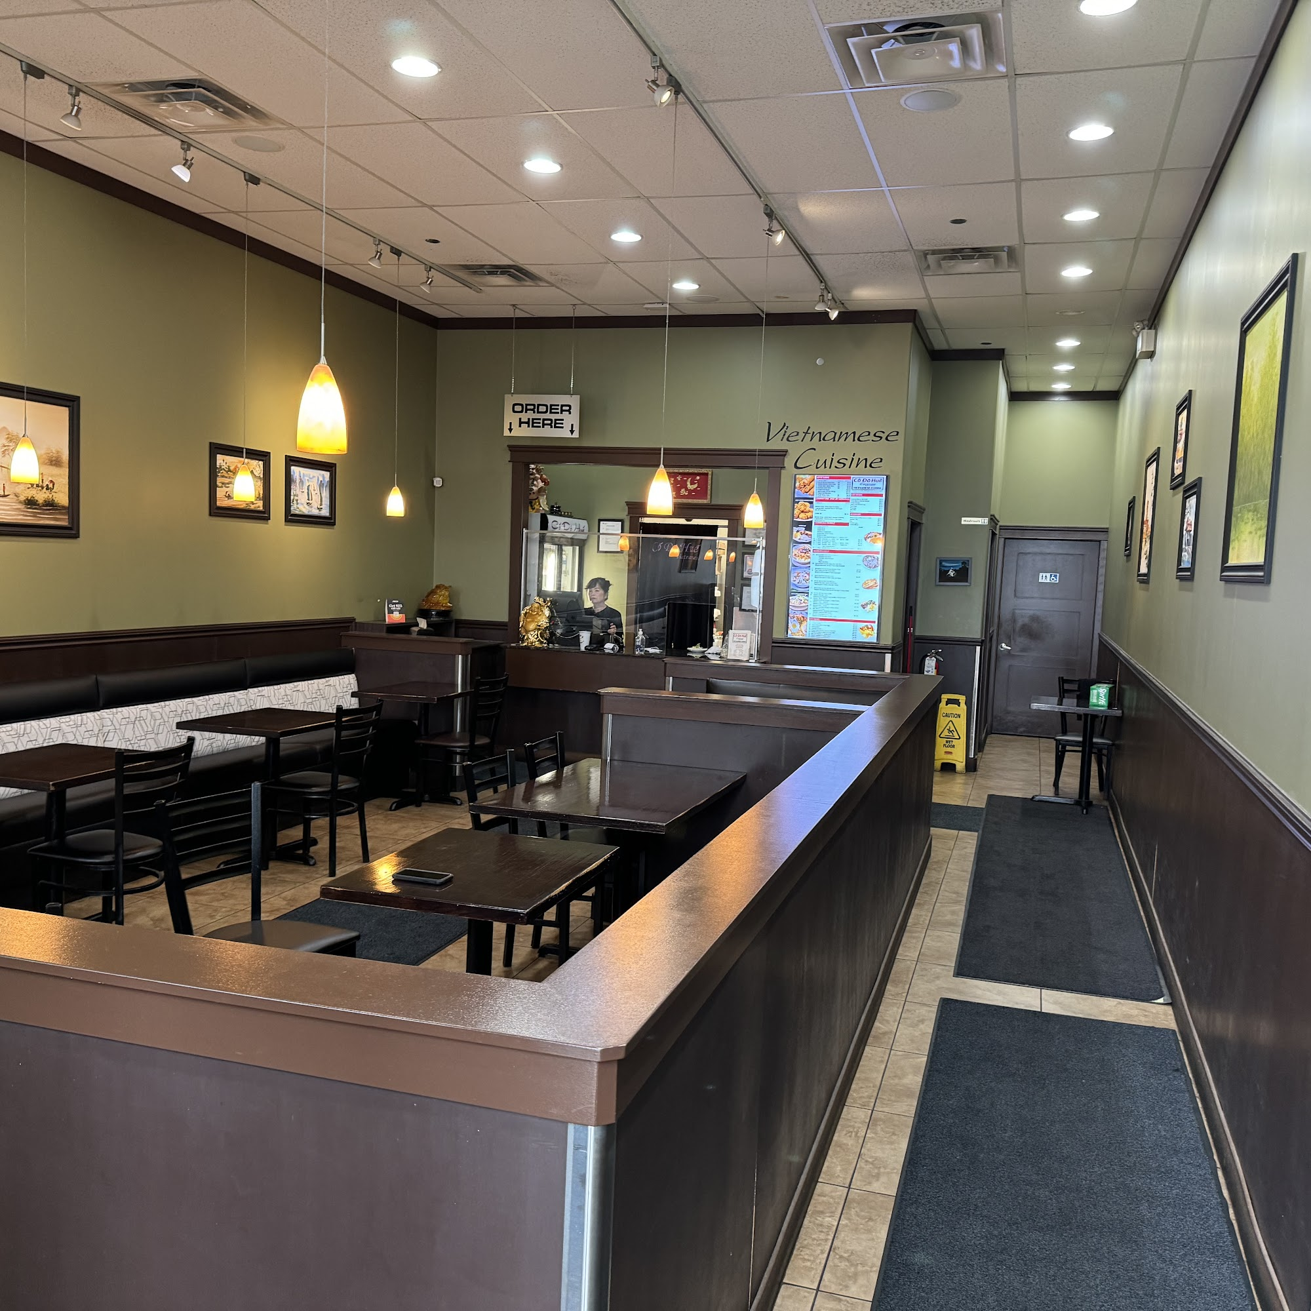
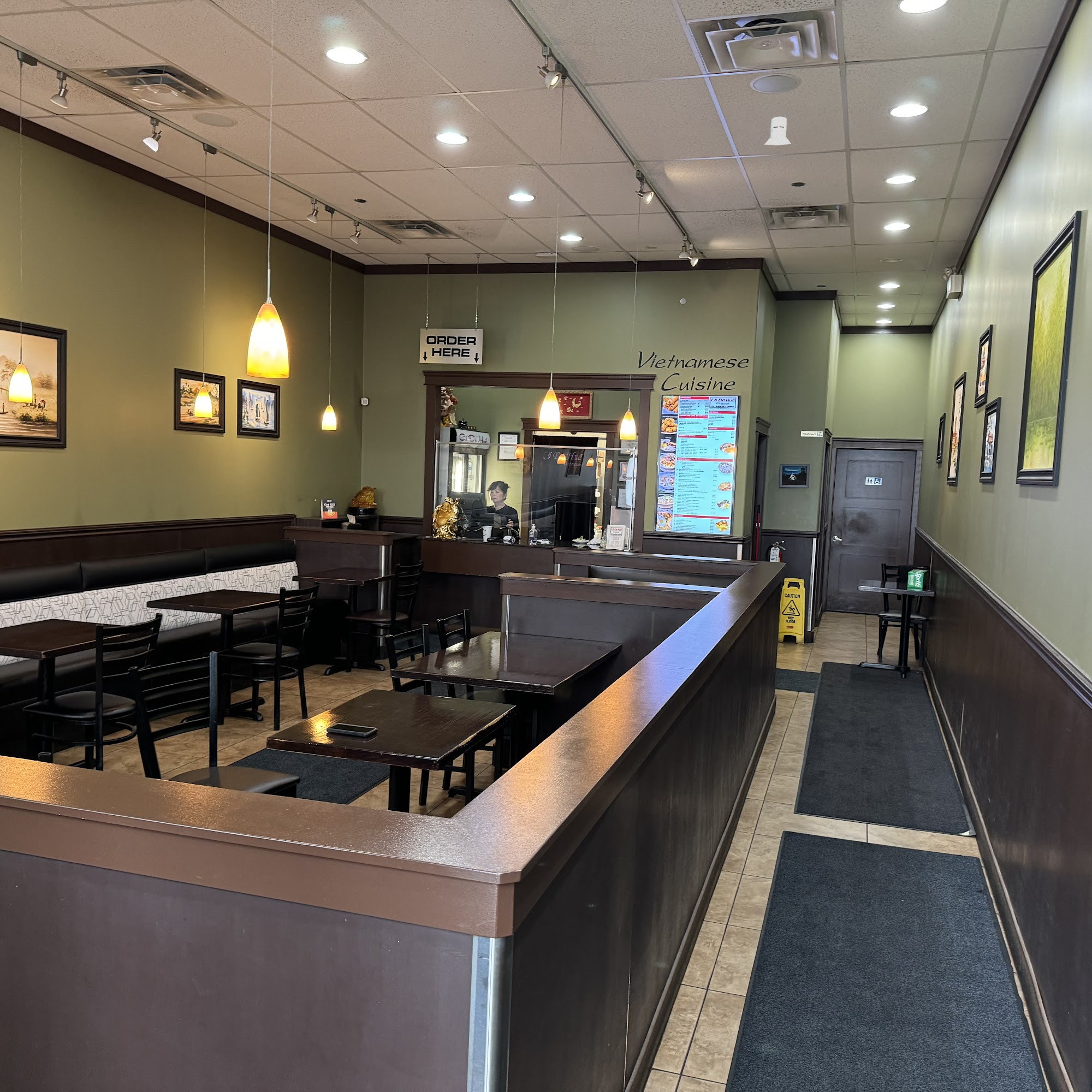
+ knight helmet [764,116,791,146]
